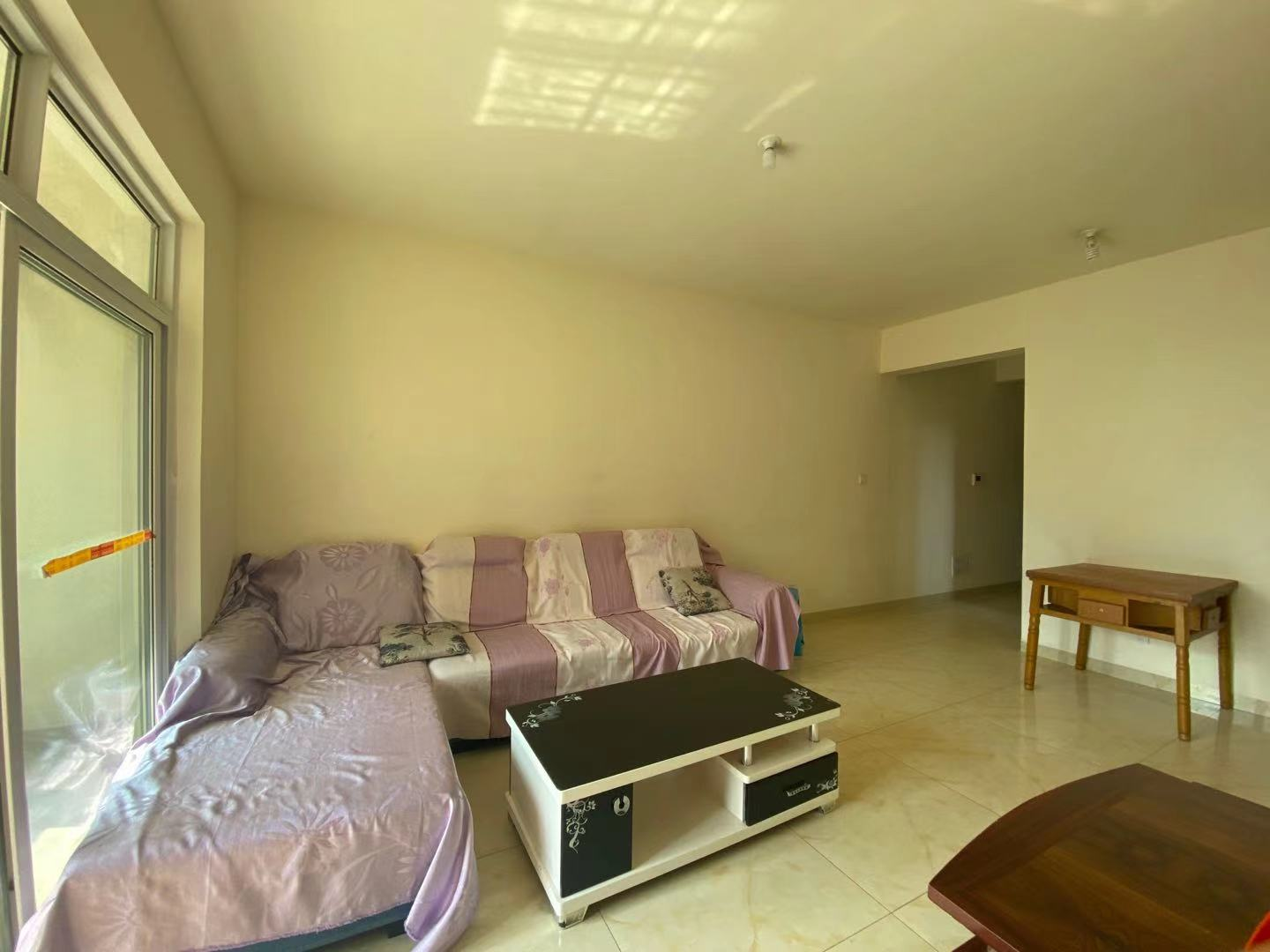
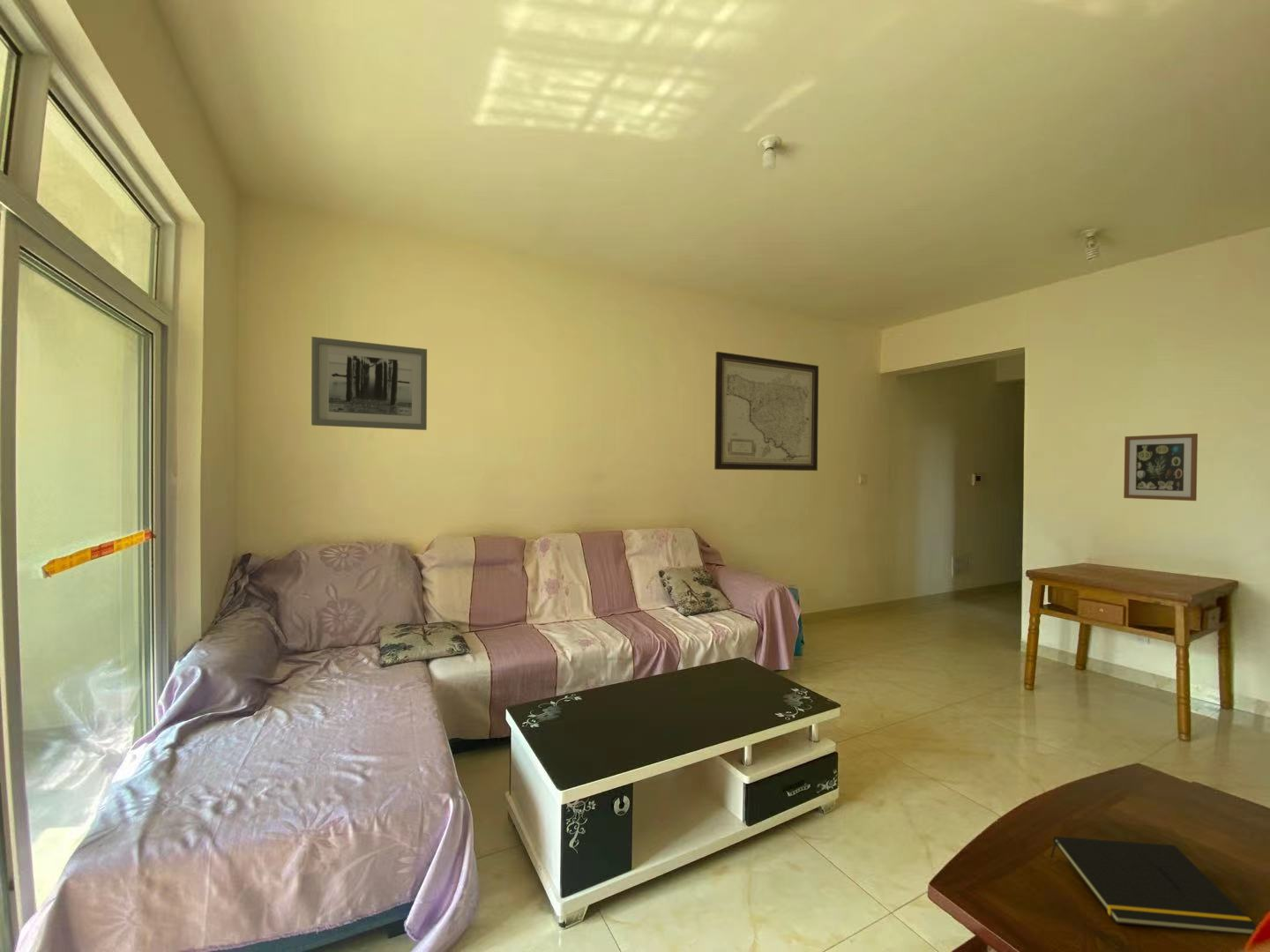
+ wall art [713,351,819,472]
+ wall art [1123,433,1199,502]
+ notepad [1050,836,1258,936]
+ wall art [310,336,428,431]
